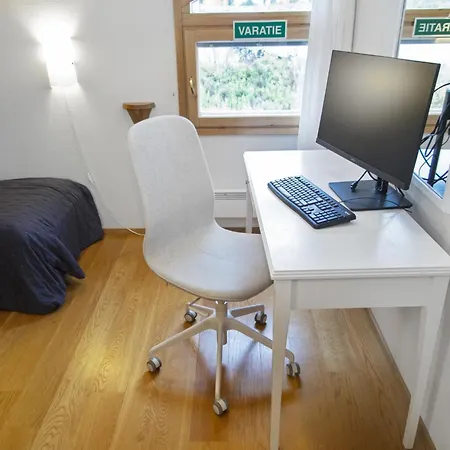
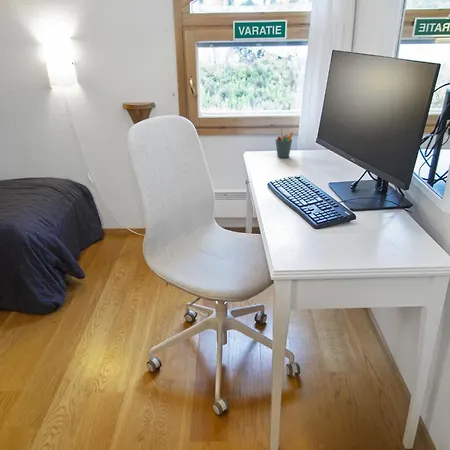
+ pen holder [274,127,294,159]
